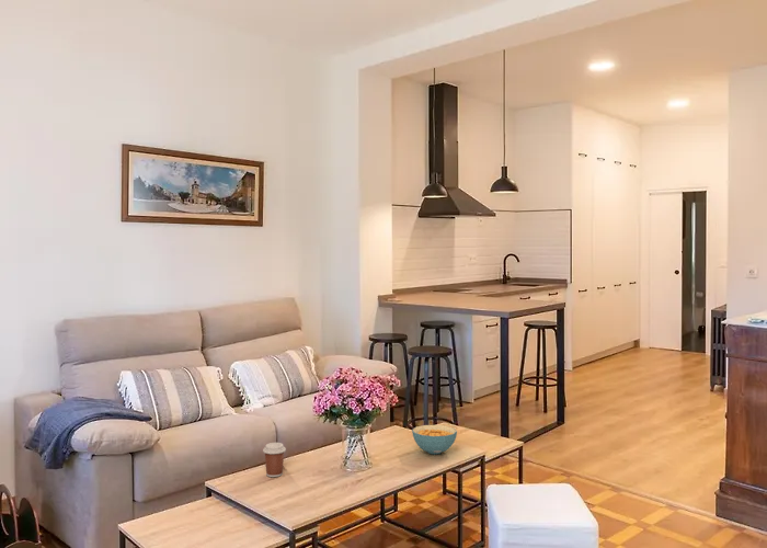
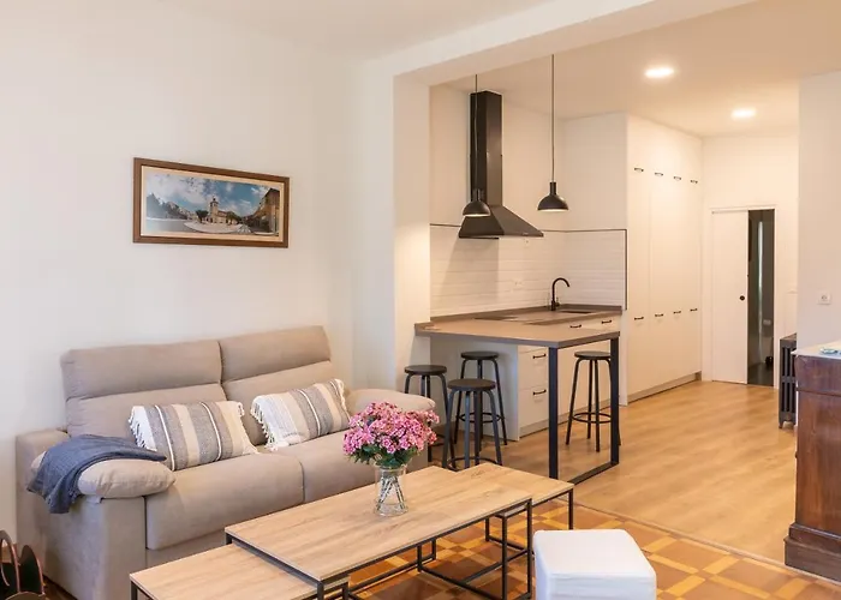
- cereal bowl [411,424,458,455]
- coffee cup [262,442,287,478]
